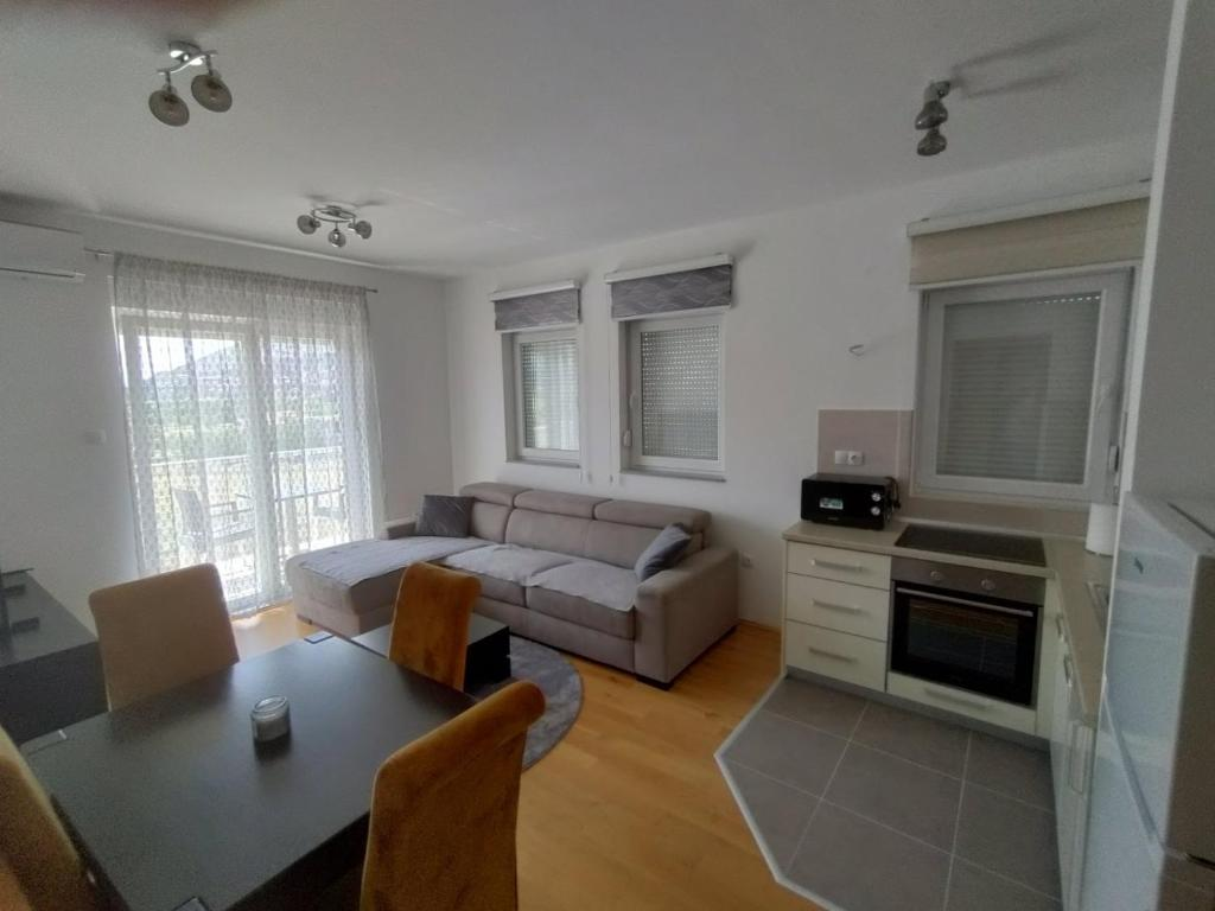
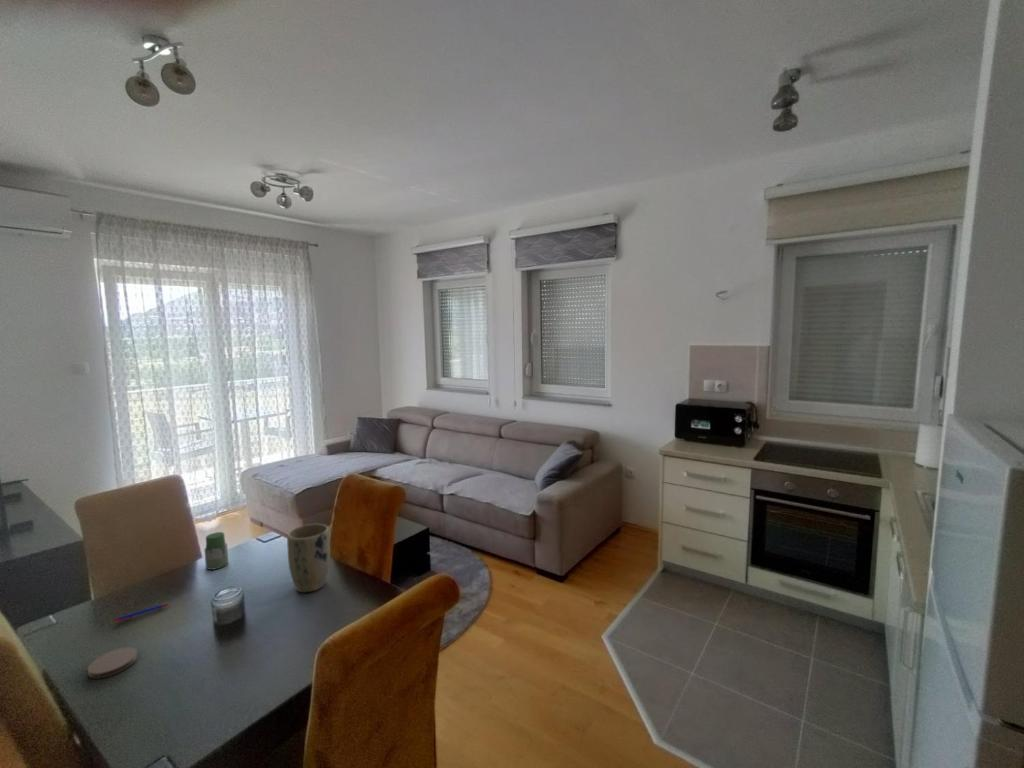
+ pen [112,603,169,623]
+ jar [203,531,229,571]
+ plant pot [286,523,331,594]
+ coaster [86,646,138,679]
